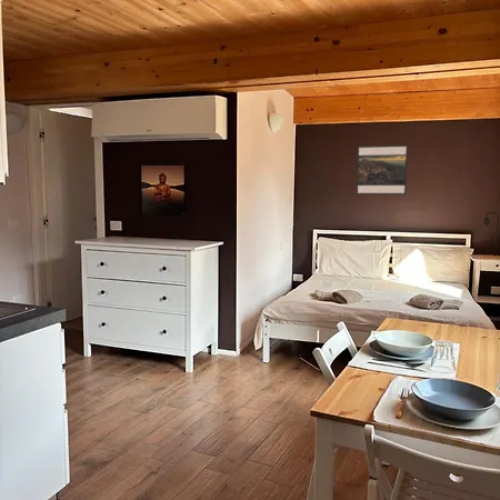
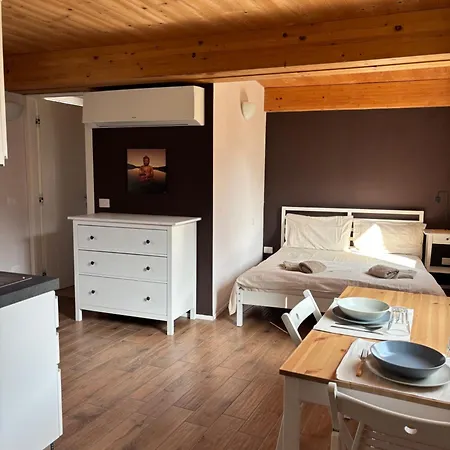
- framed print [356,144,409,196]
